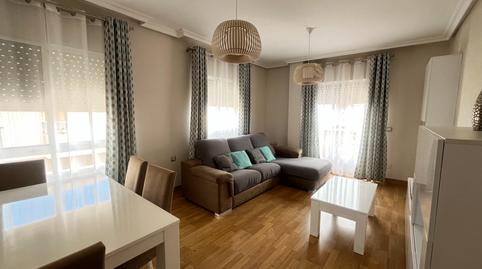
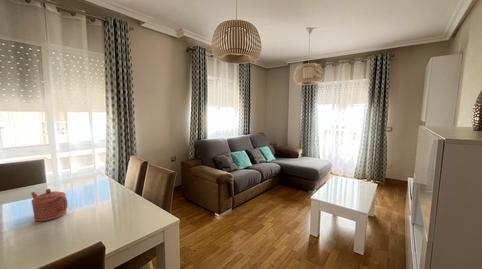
+ teapot [30,188,69,222]
